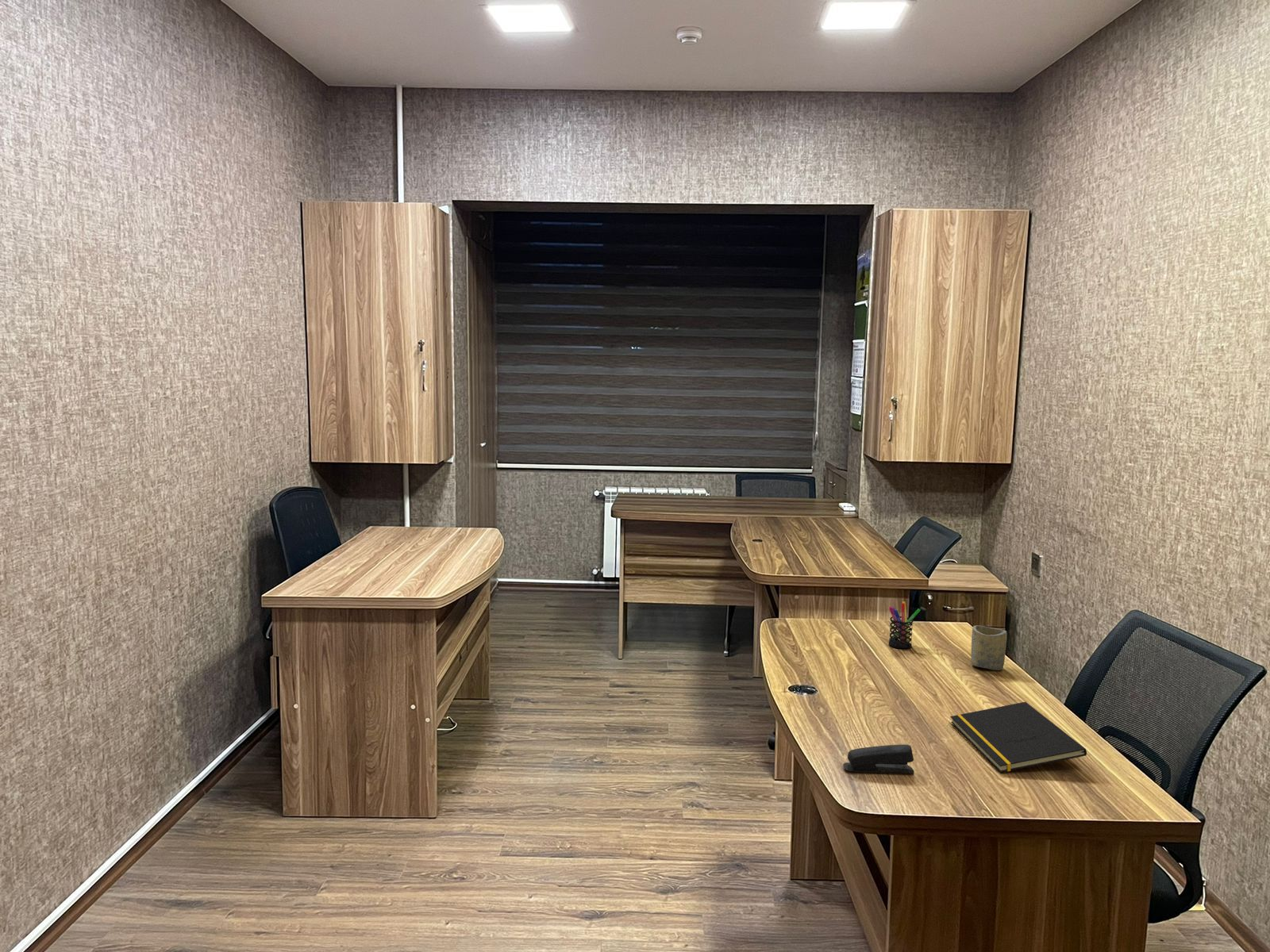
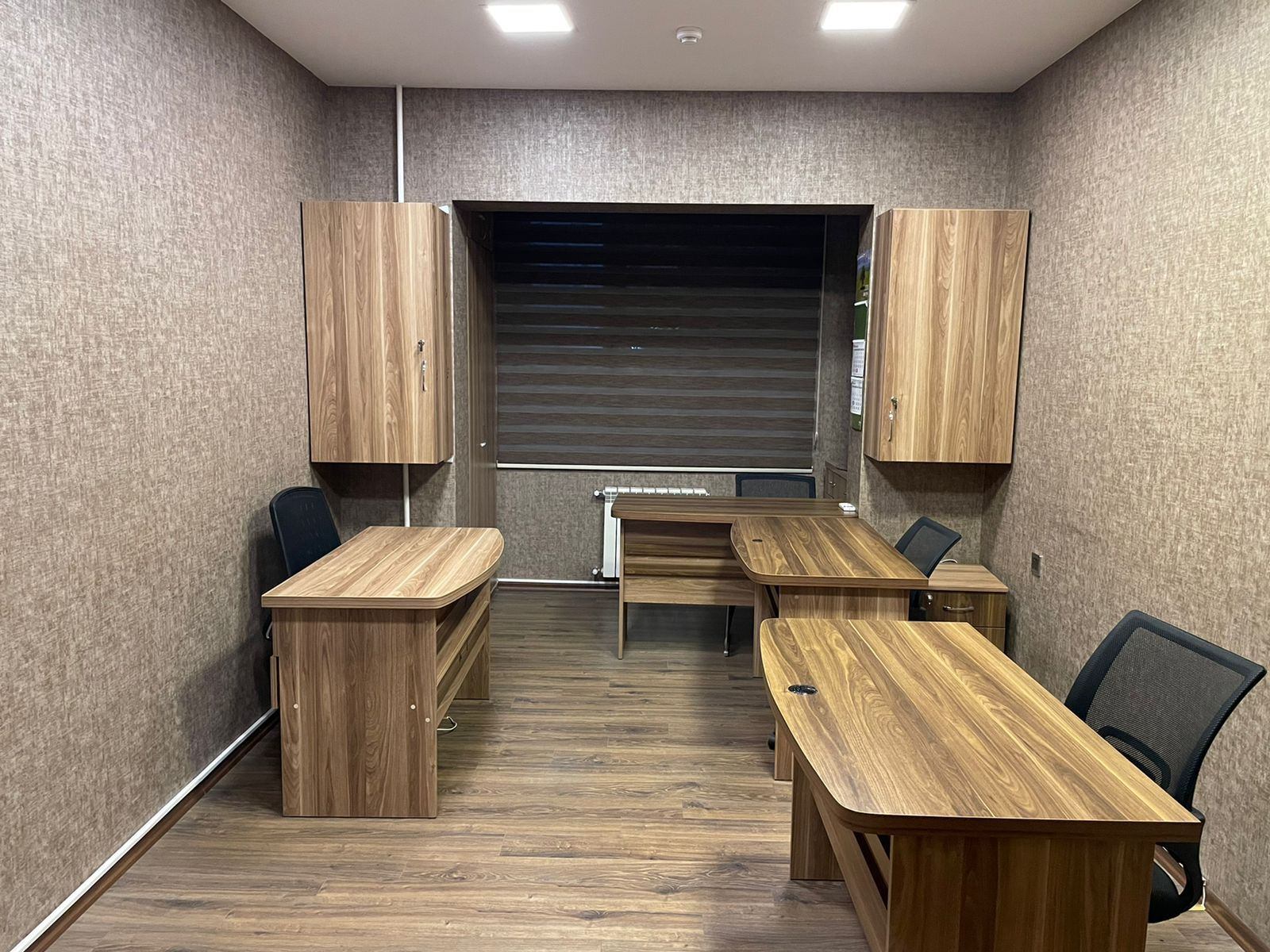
- cup [970,625,1008,671]
- stapler [842,743,915,774]
- pen holder [888,601,921,649]
- notepad [949,701,1087,773]
